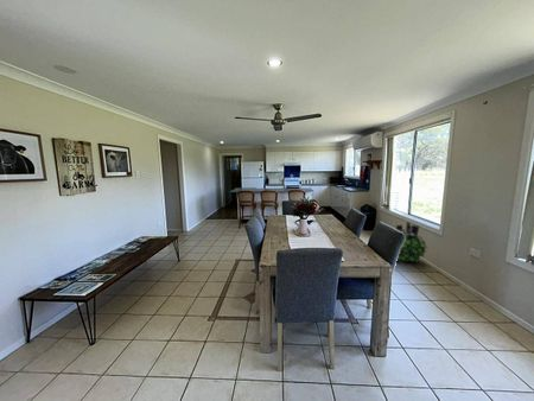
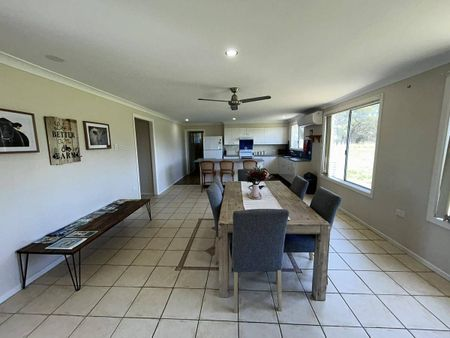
- decorative plant [395,222,430,265]
